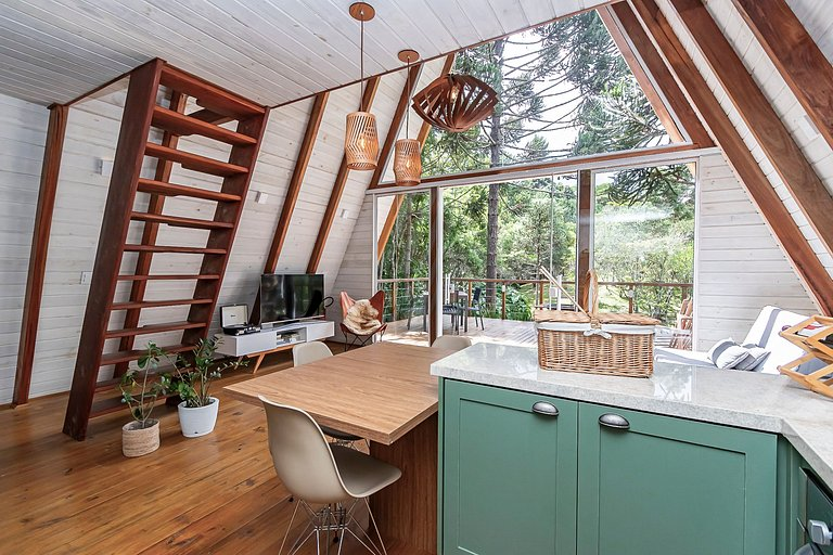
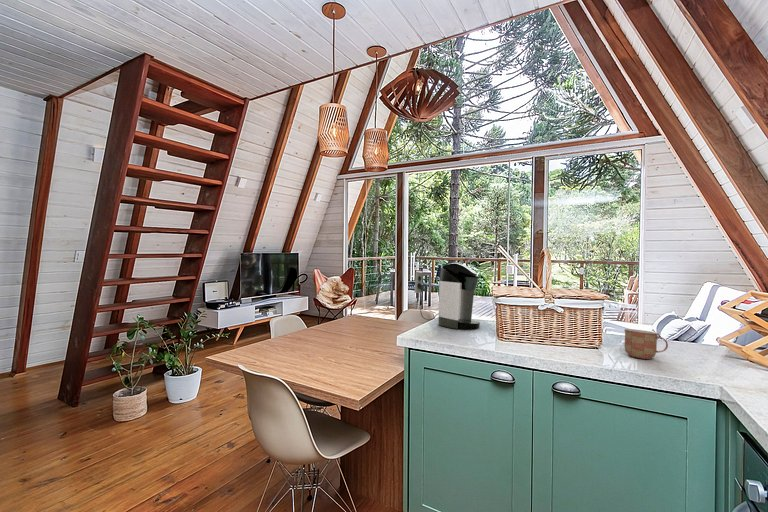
+ mug [623,328,669,360]
+ coffee maker [413,262,482,331]
